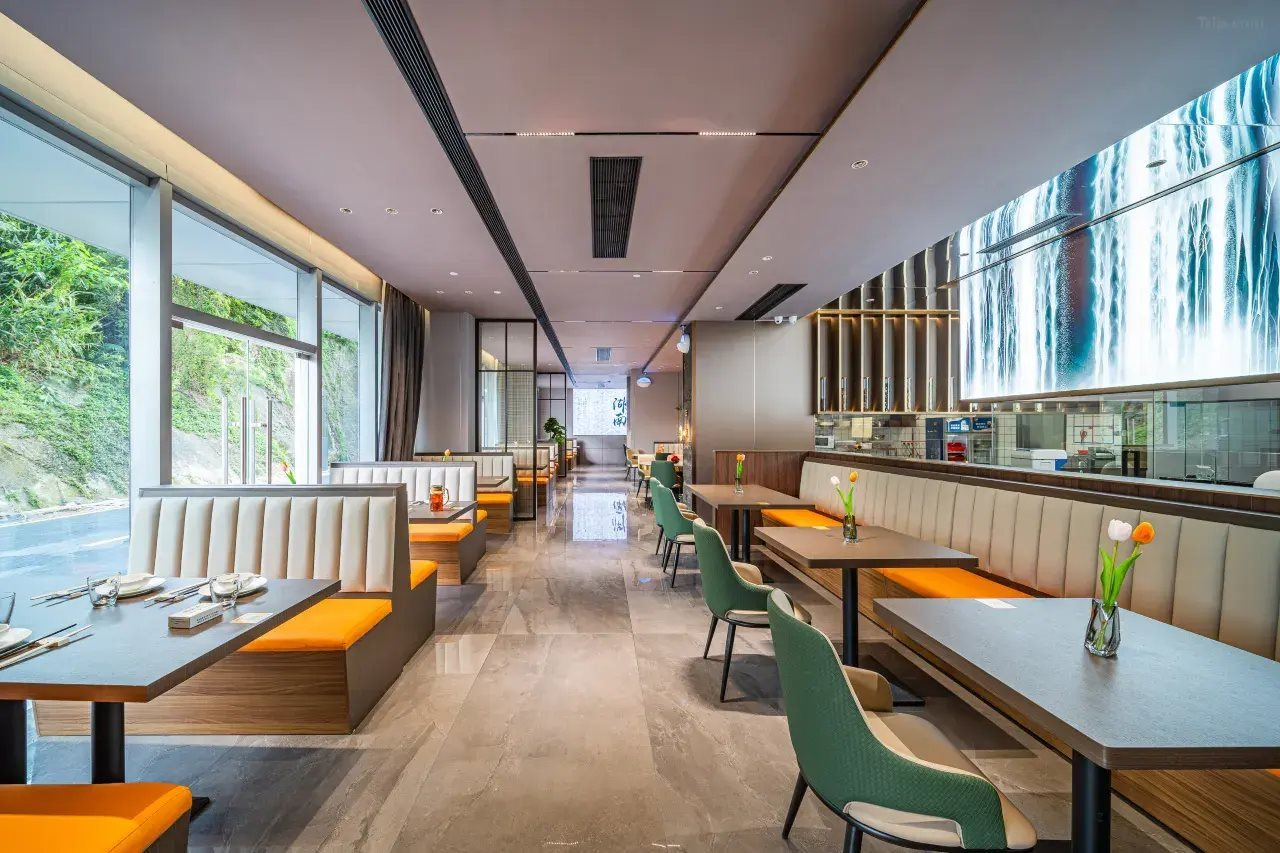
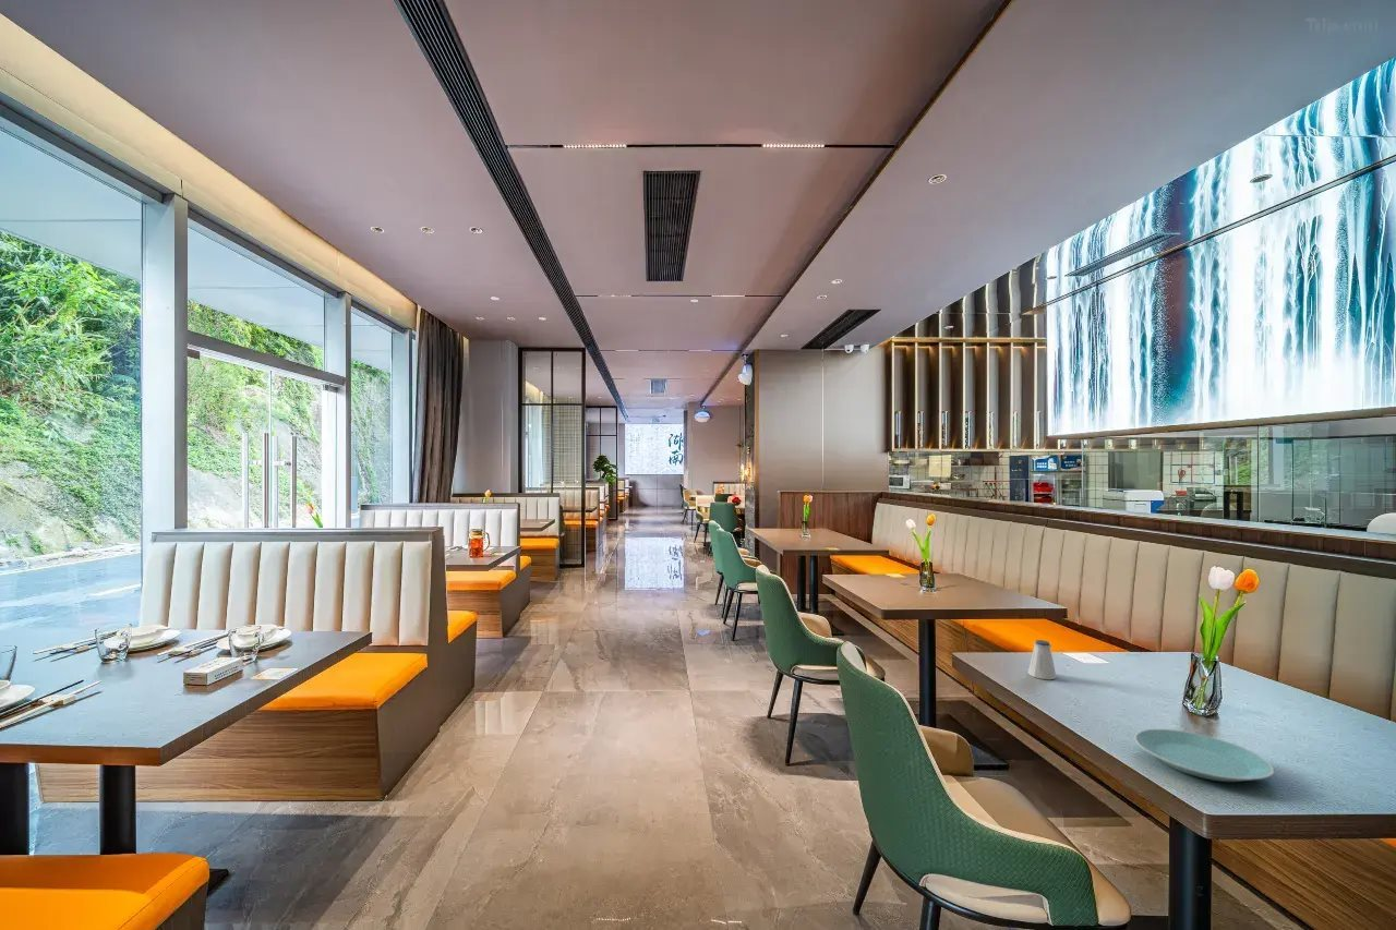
+ plate [1133,728,1275,783]
+ saltshaker [1027,639,1058,680]
